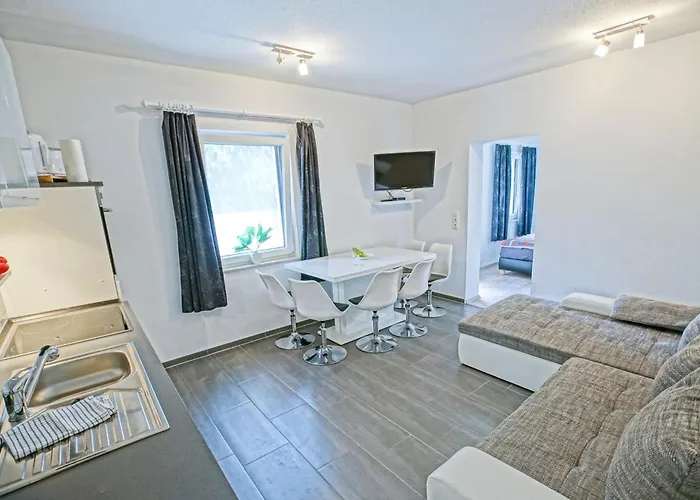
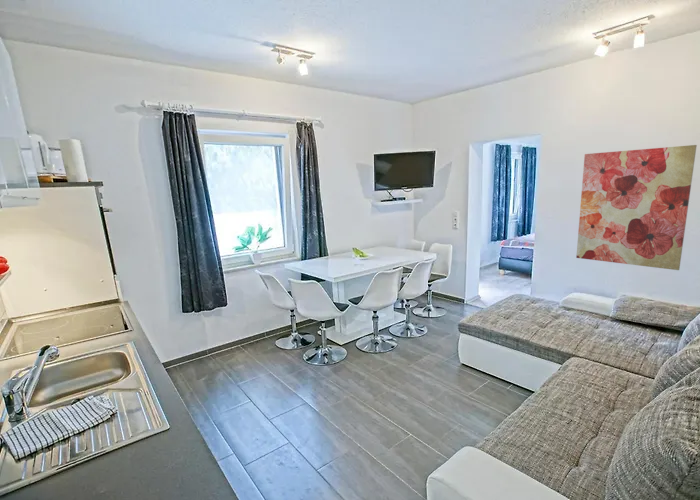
+ wall art [575,144,698,271]
